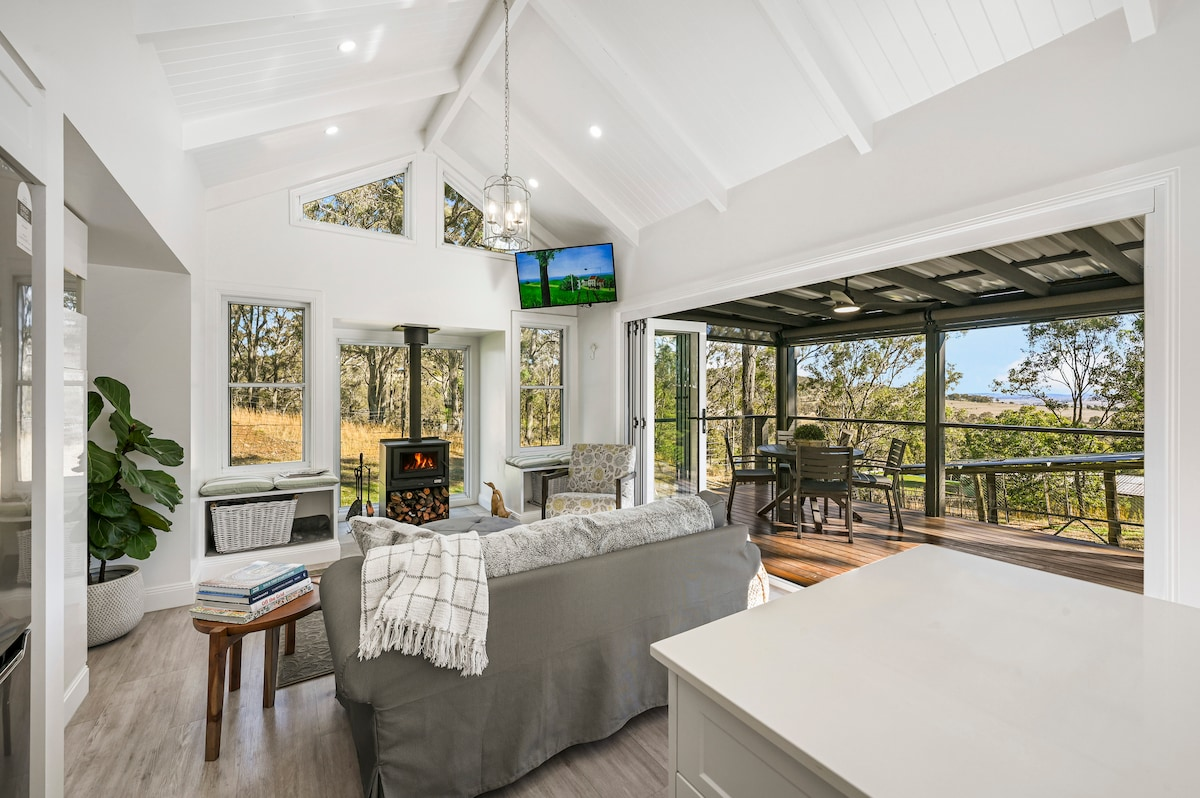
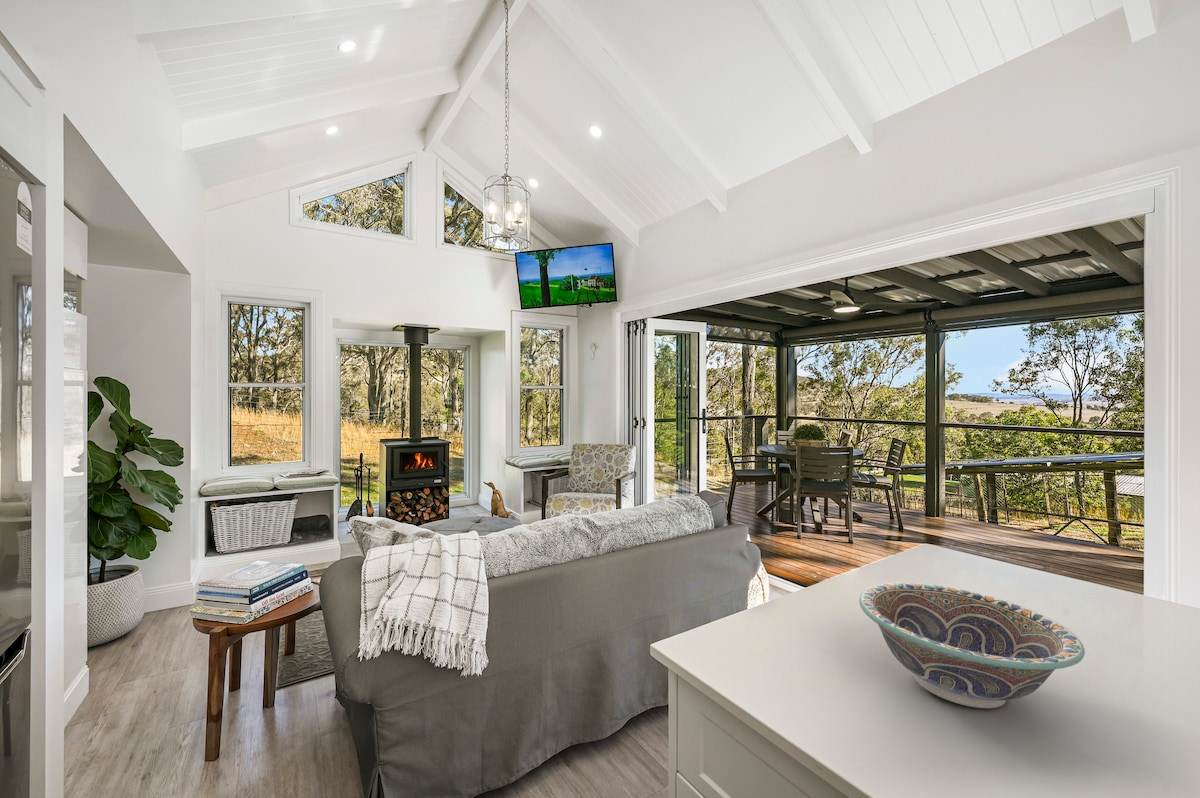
+ decorative bowl [858,582,1086,709]
